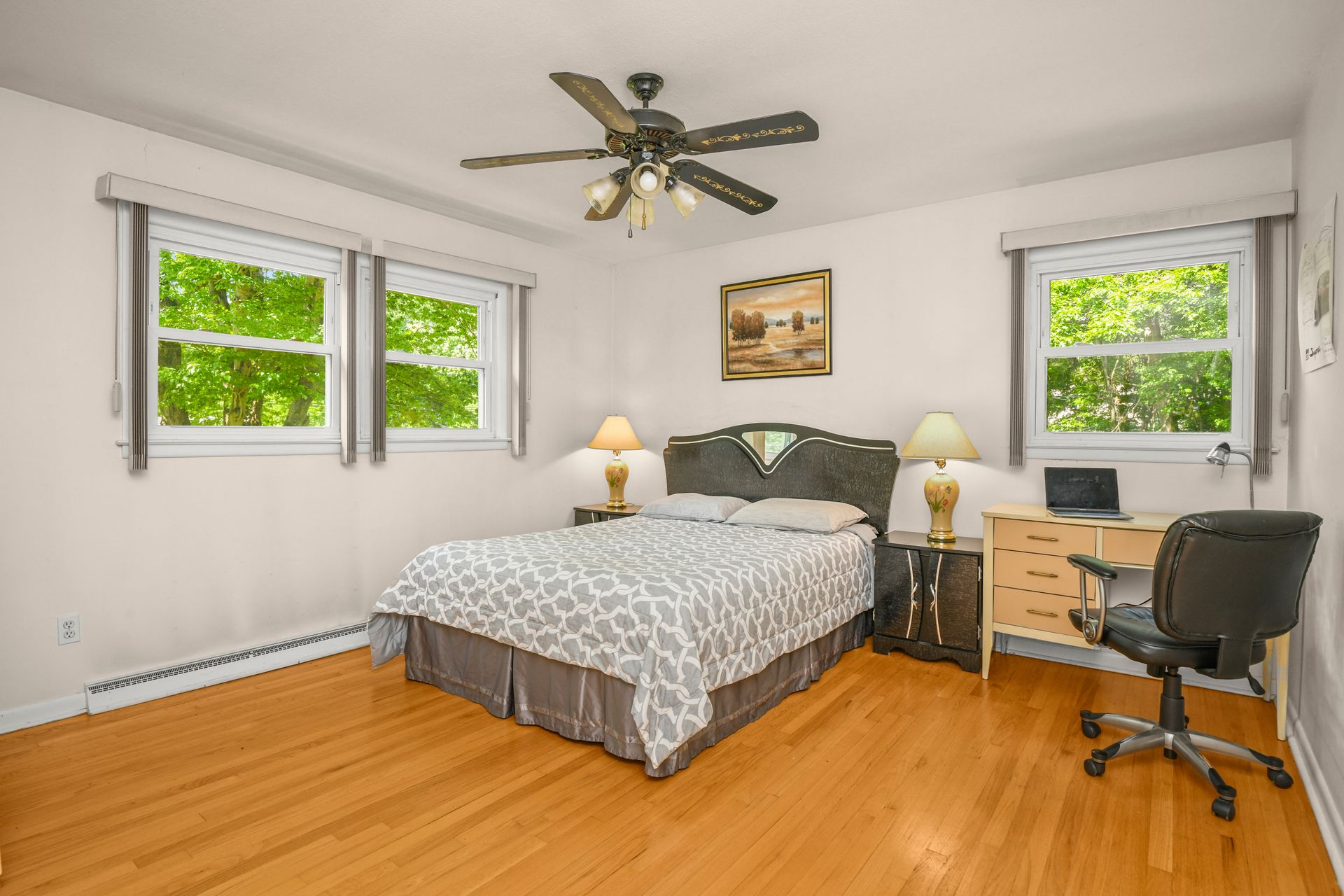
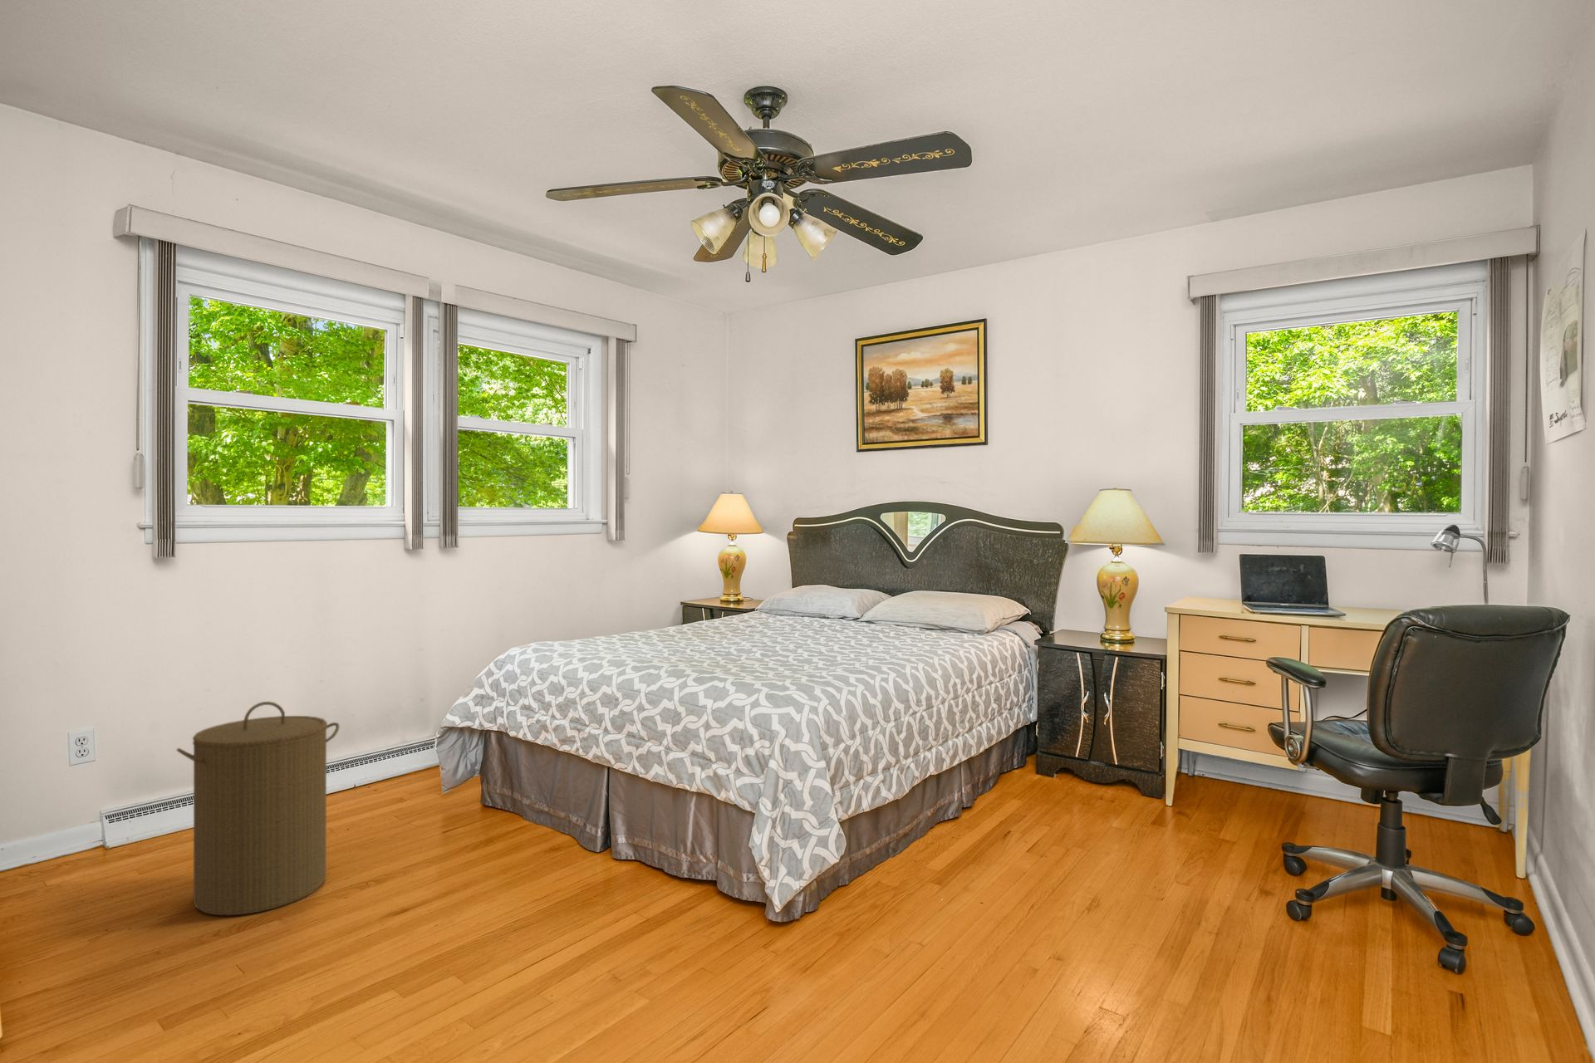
+ laundry hamper [176,701,341,917]
